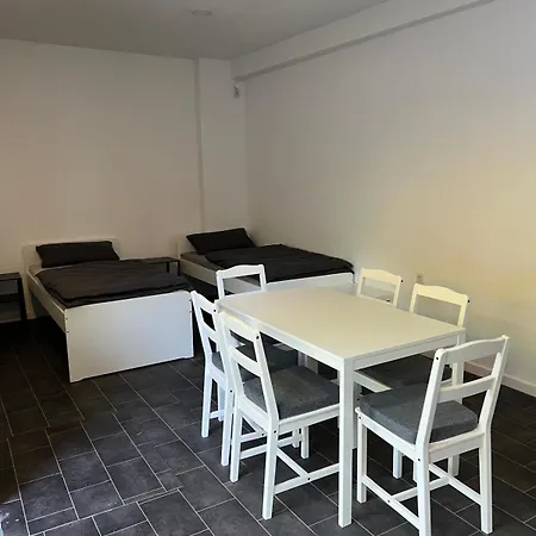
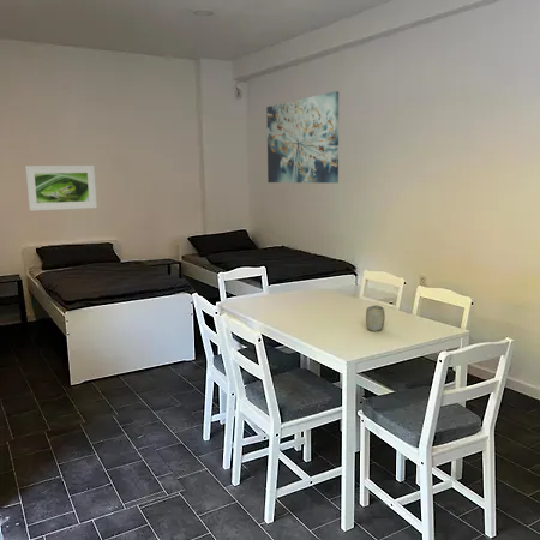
+ wall art [265,90,340,184]
+ cup [365,305,386,332]
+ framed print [24,164,98,212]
